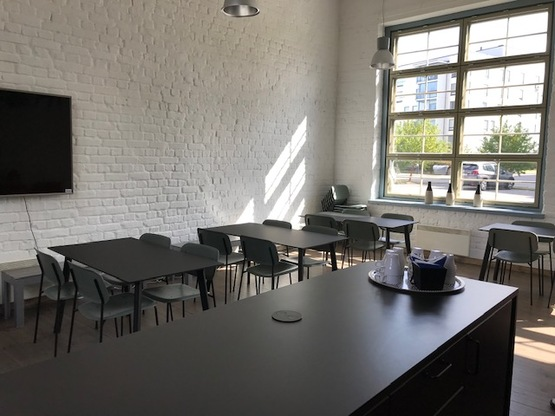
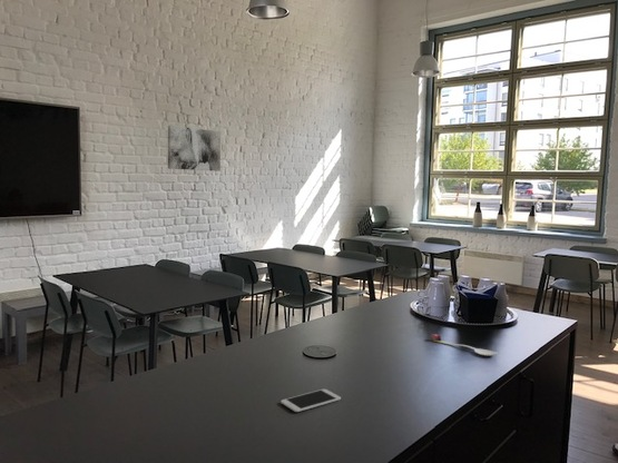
+ wall art [167,125,222,173]
+ smartphone [279,388,342,413]
+ spoon [430,333,499,357]
